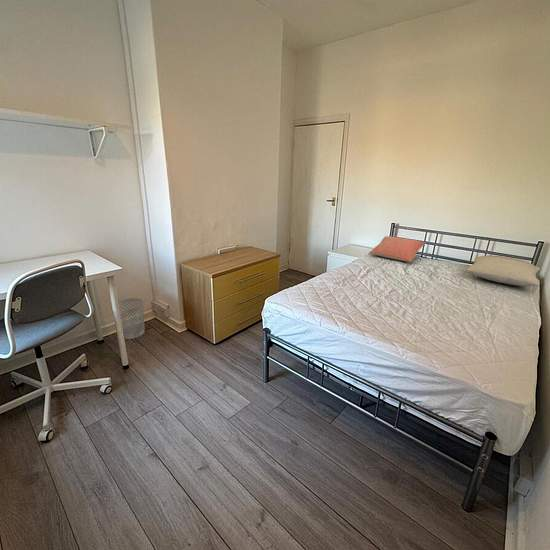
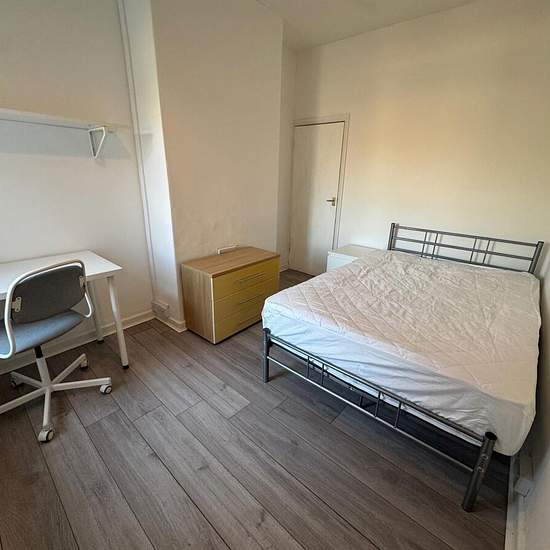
- wastebasket [118,297,146,340]
- pillow [465,254,541,287]
- pillow [368,235,426,263]
